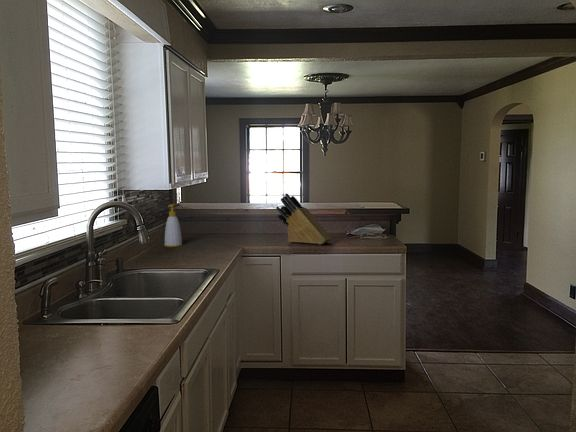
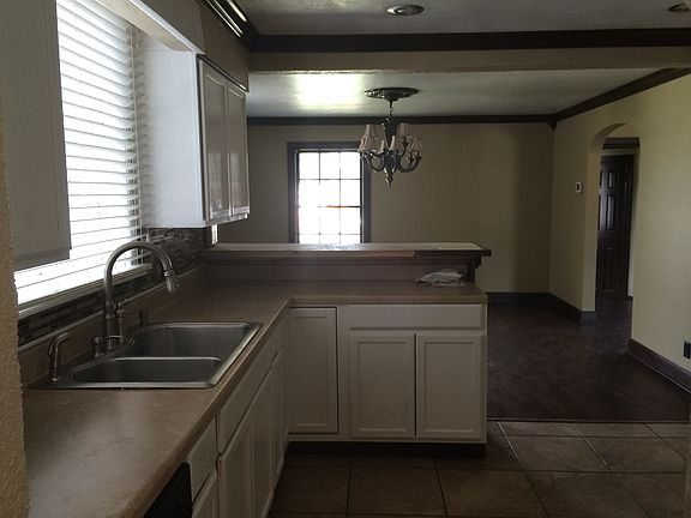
- soap bottle [163,203,183,248]
- knife block [275,193,333,245]
